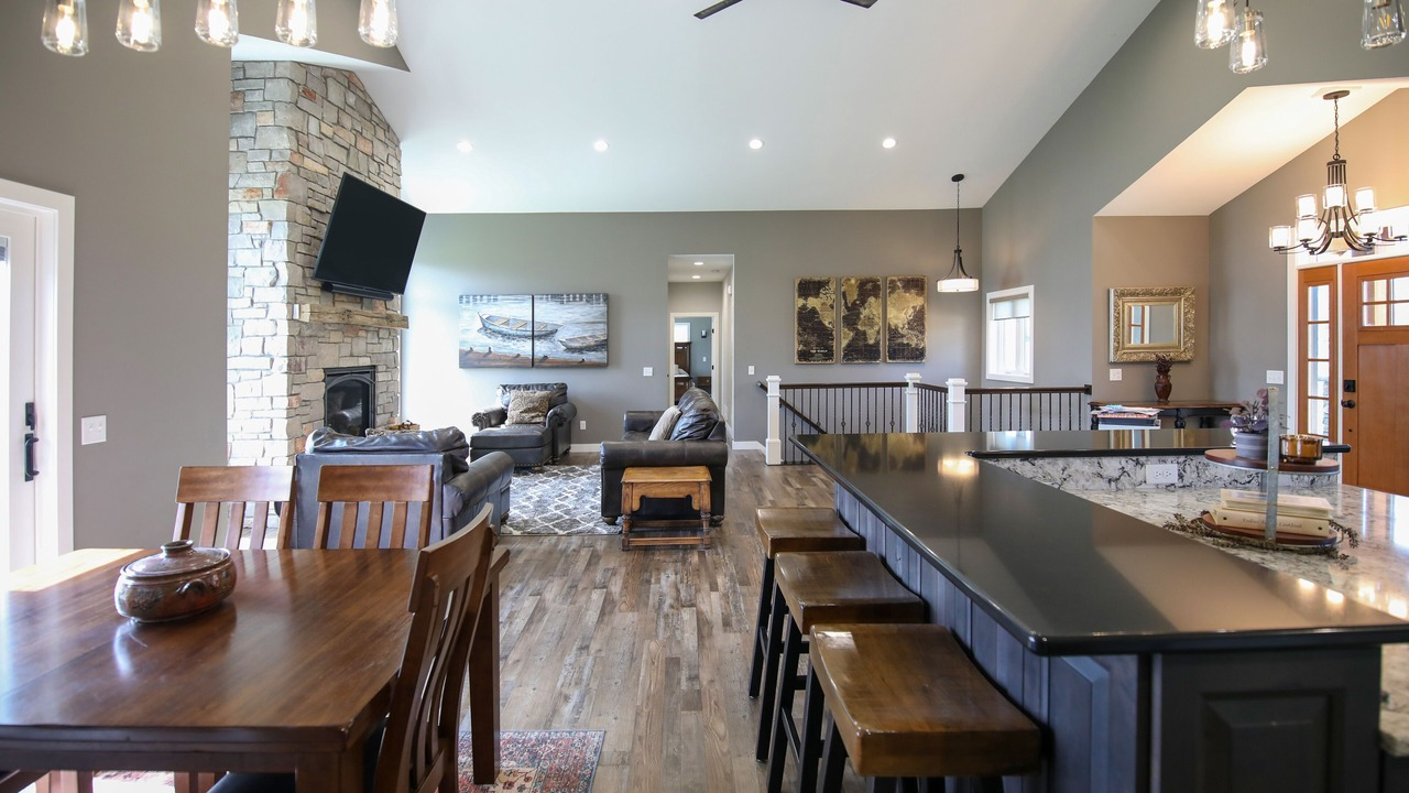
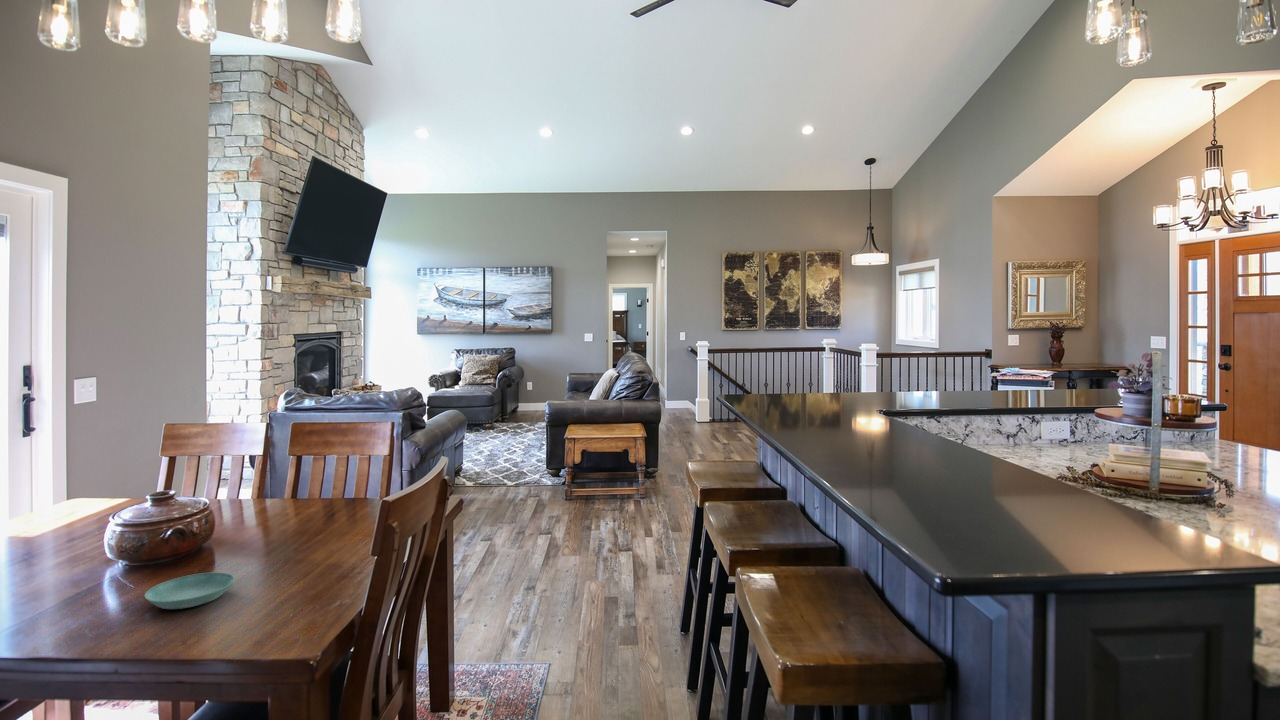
+ saucer [143,571,236,610]
